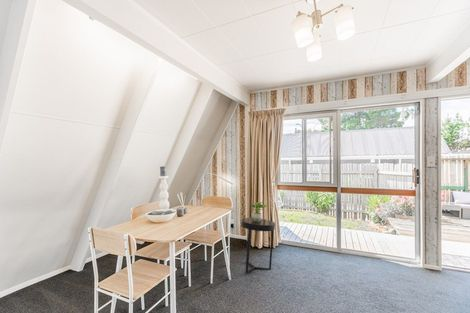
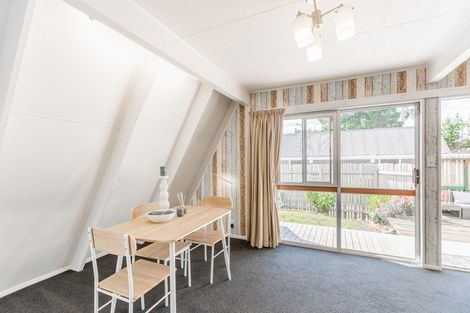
- potted plant [251,200,269,222]
- side table [240,217,276,275]
